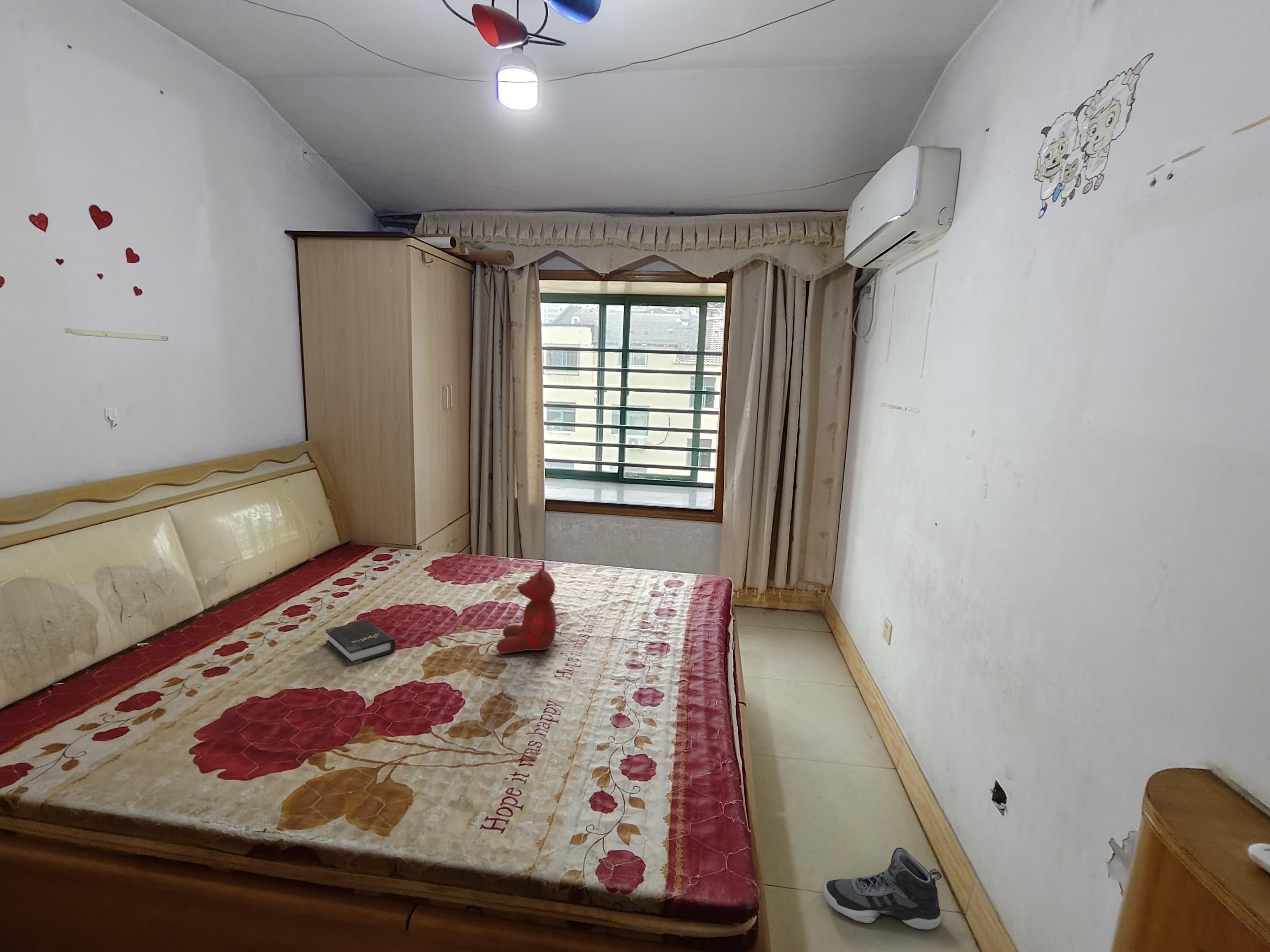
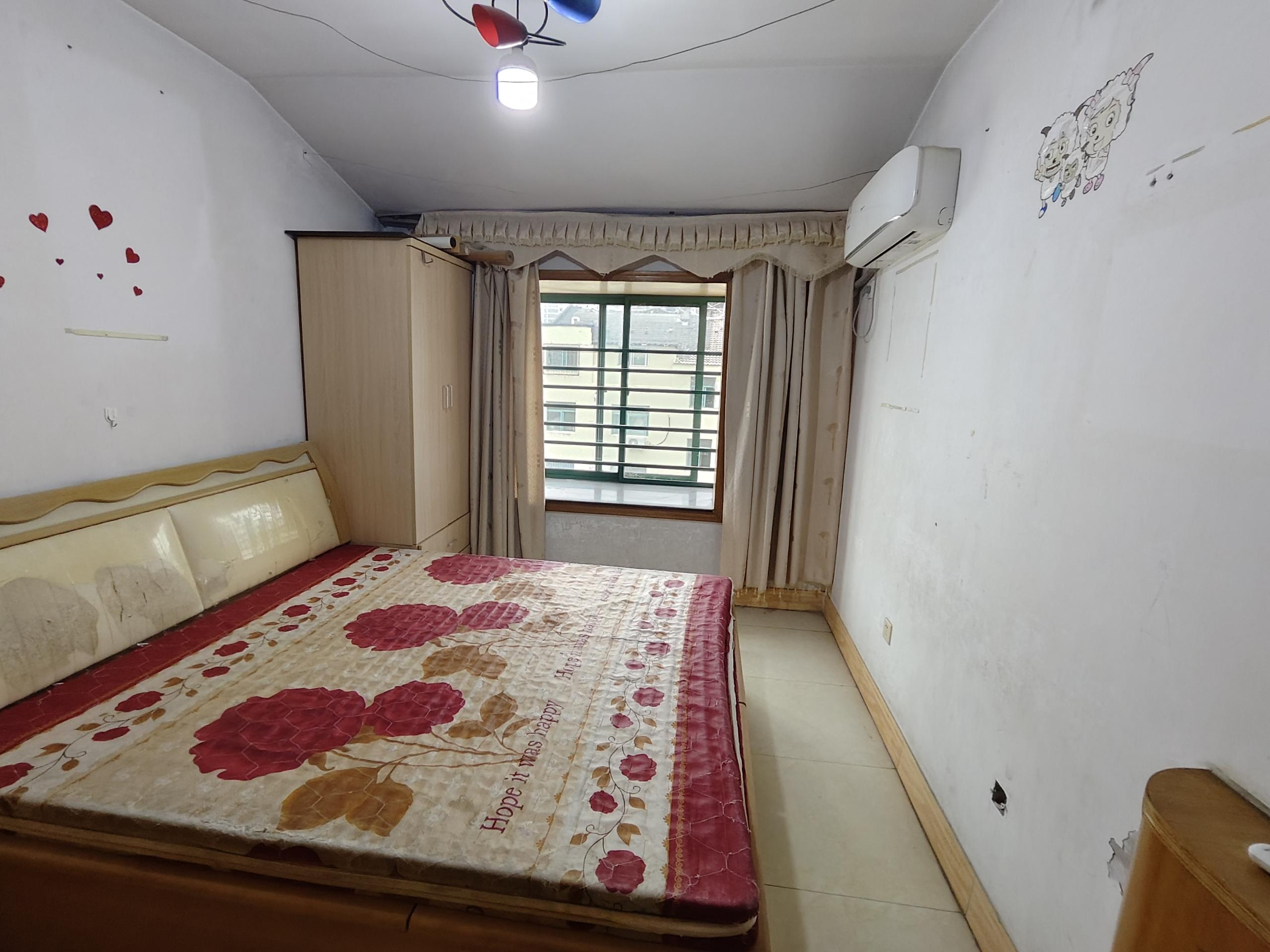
- hardback book [325,619,396,666]
- teddy bear [496,561,557,654]
- sneaker [823,847,942,930]
